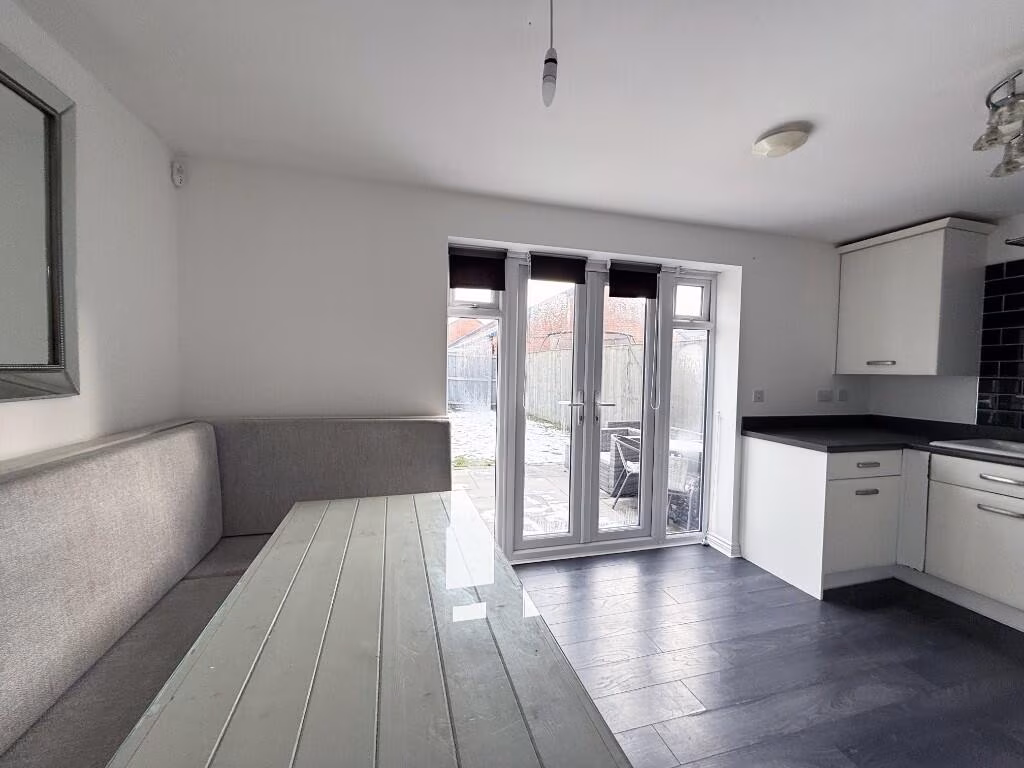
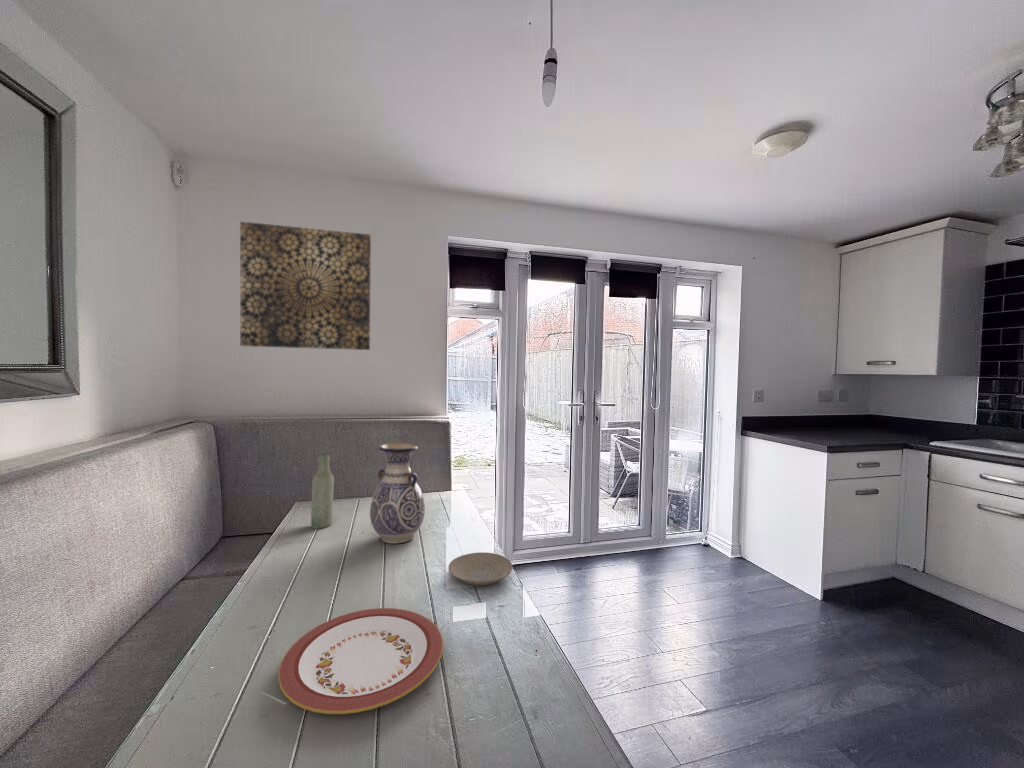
+ plate [448,551,513,586]
+ wall art [239,221,372,351]
+ bottle [310,453,335,530]
+ plate [277,607,444,715]
+ vase [369,442,426,544]
